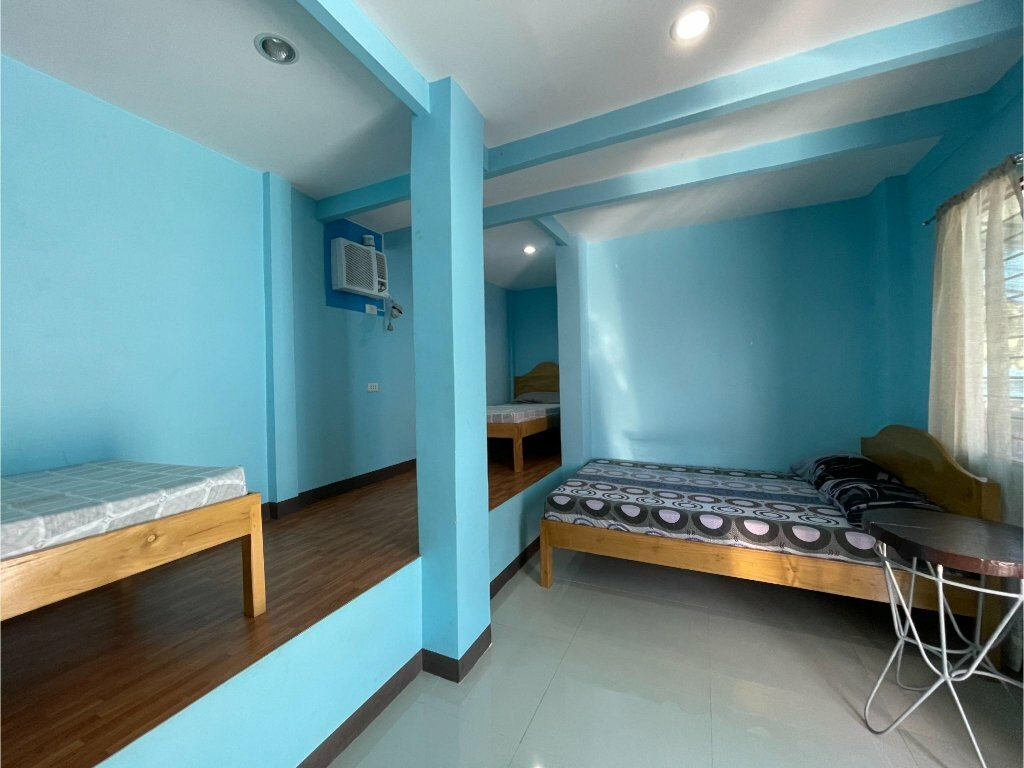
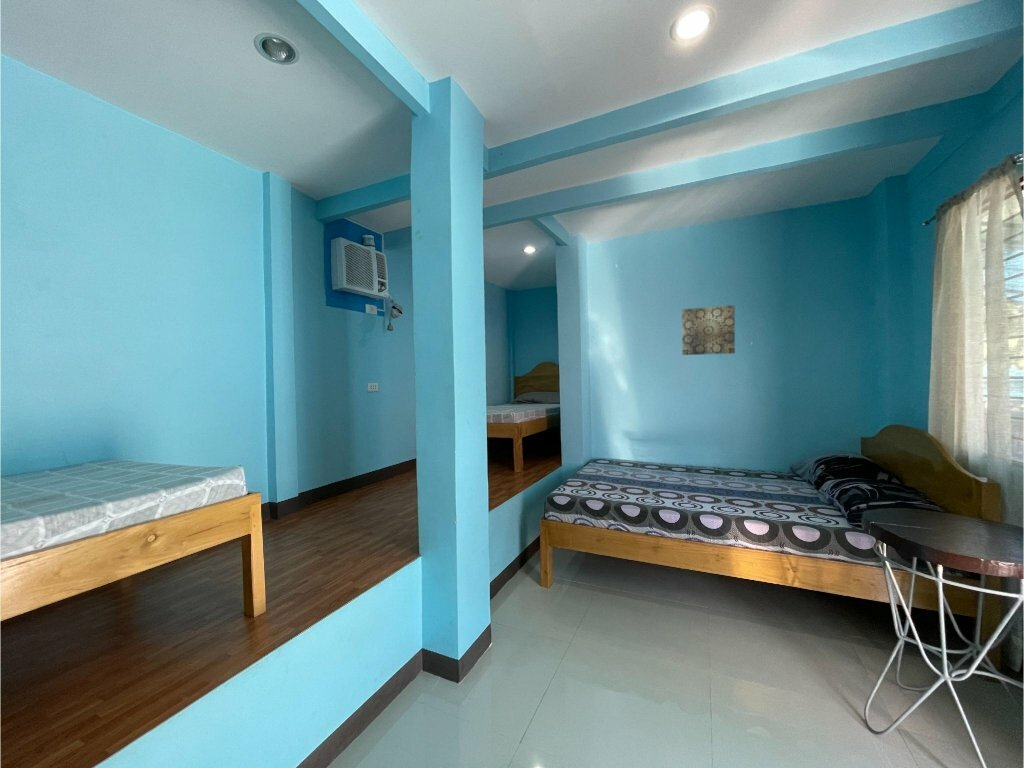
+ wall art [681,304,736,356]
